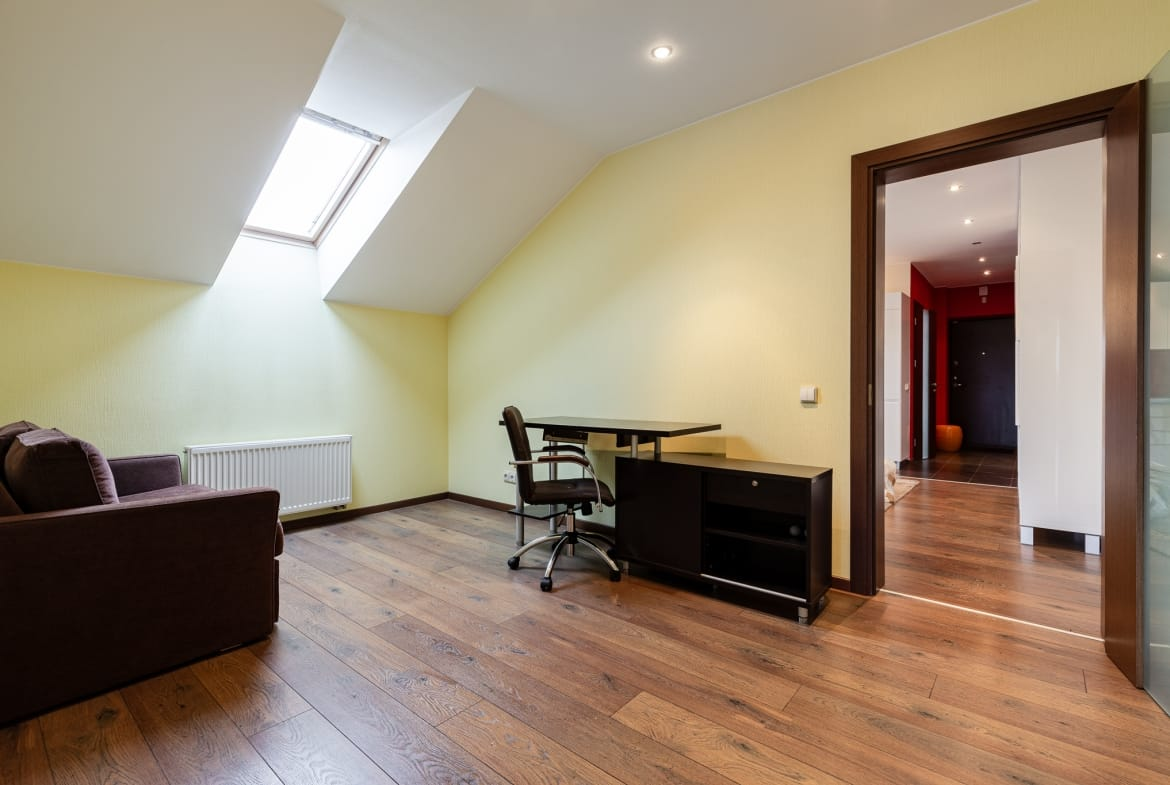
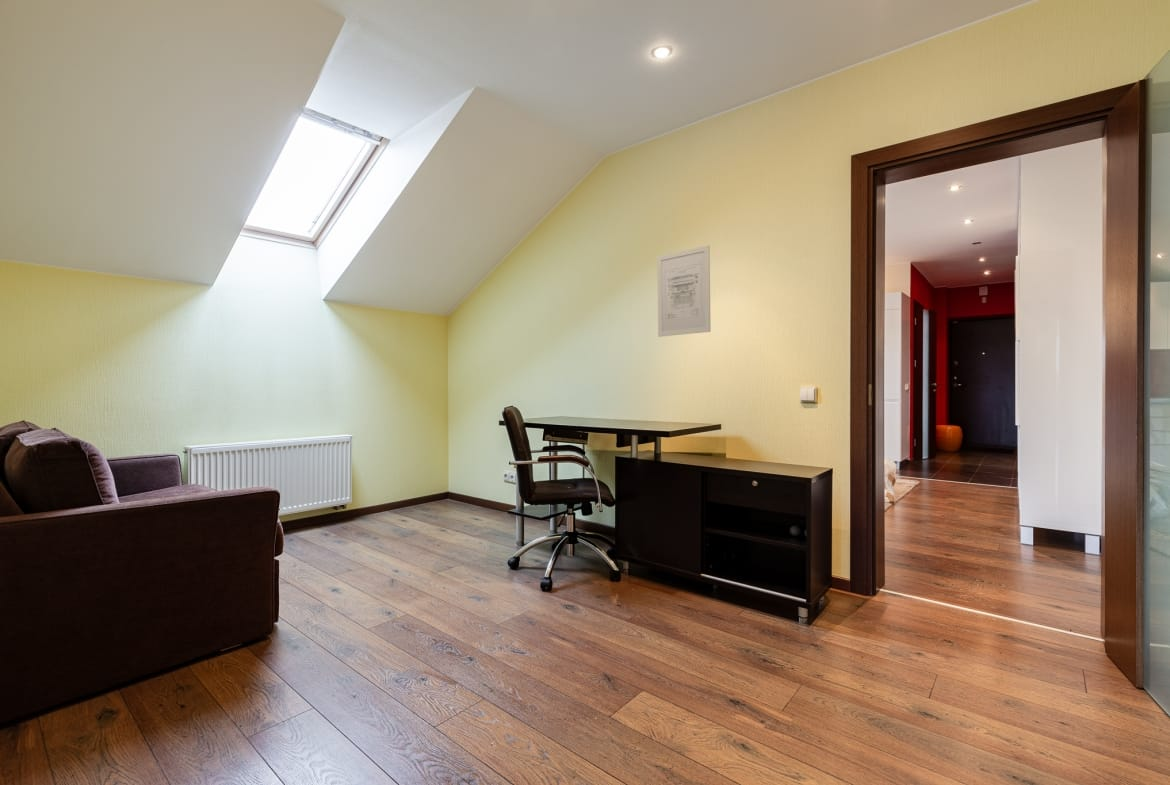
+ wall art [656,245,712,338]
